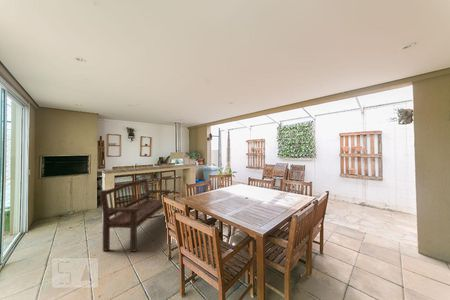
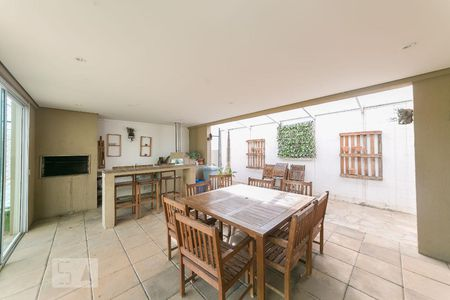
- bench [98,177,171,252]
